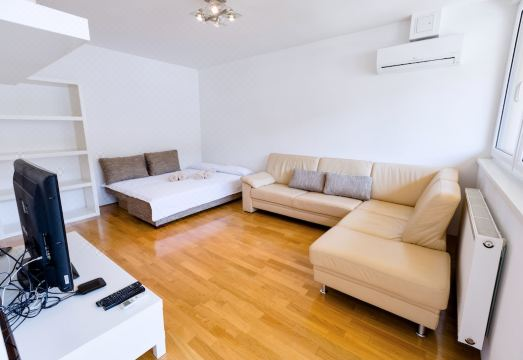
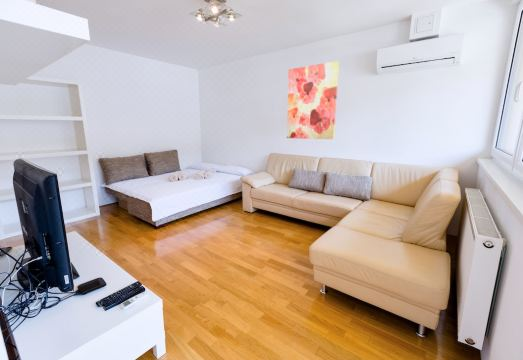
+ wall art [286,60,340,140]
